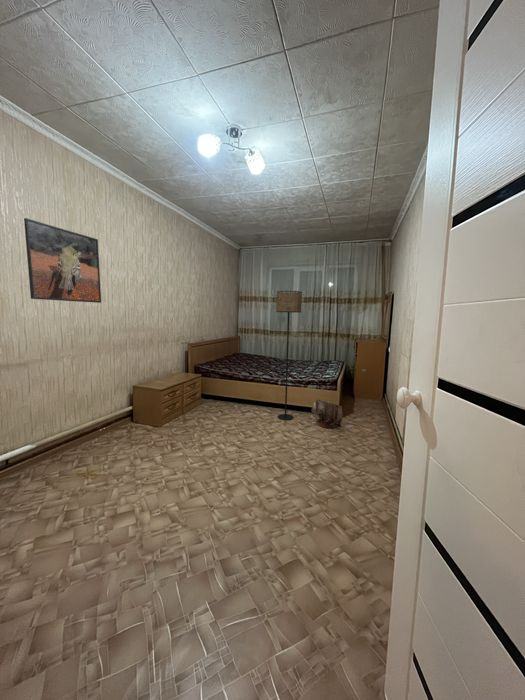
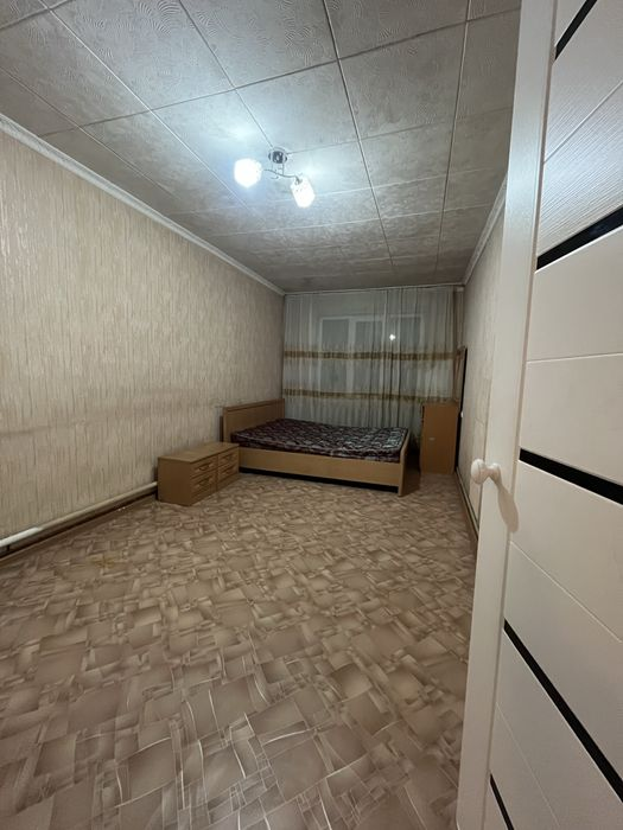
- cardboard [310,397,344,430]
- floor lamp [275,290,303,421]
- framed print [23,217,102,304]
